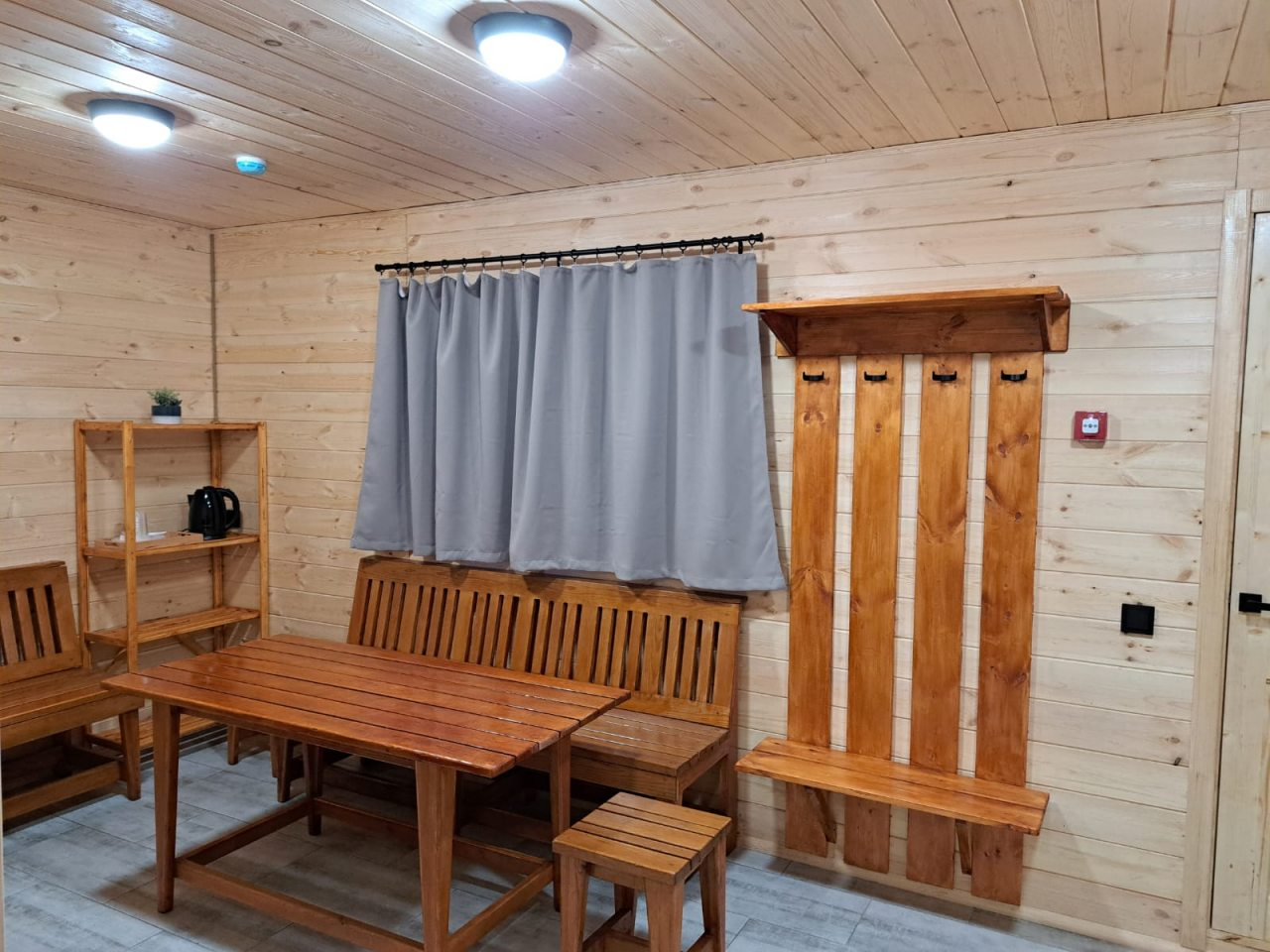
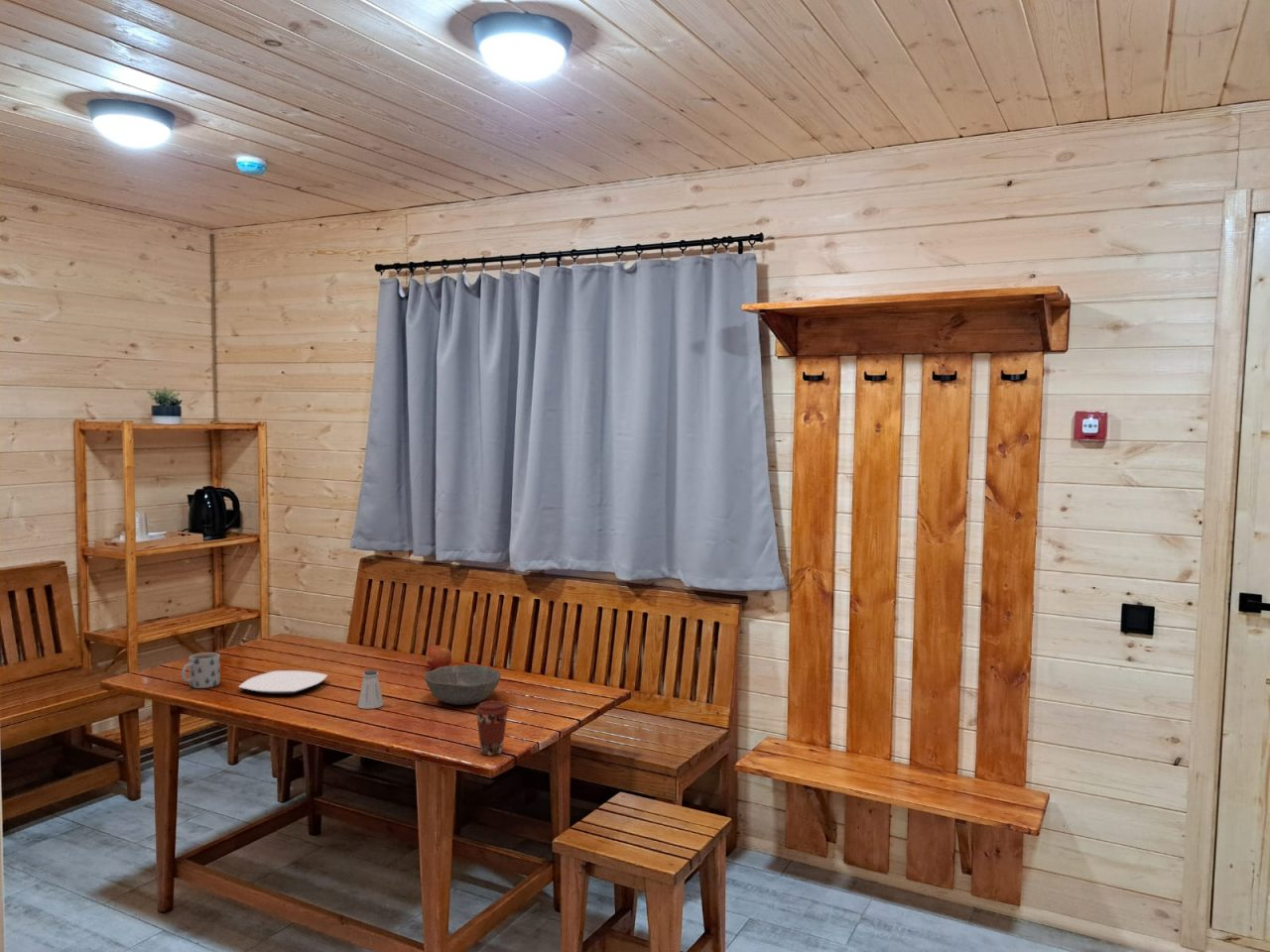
+ mug [181,652,221,689]
+ plate [237,669,328,695]
+ apple [426,645,452,669]
+ saltshaker [357,668,384,710]
+ coffee cup [474,700,510,757]
+ bowl [424,664,502,706]
